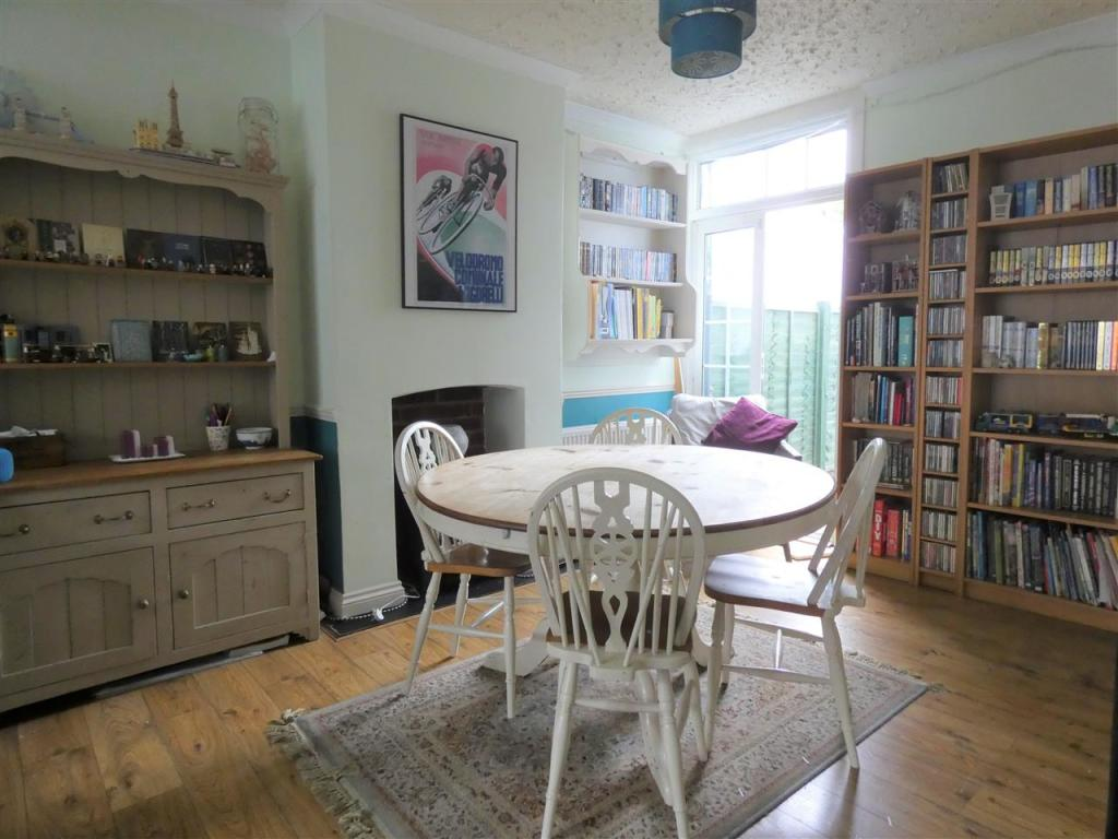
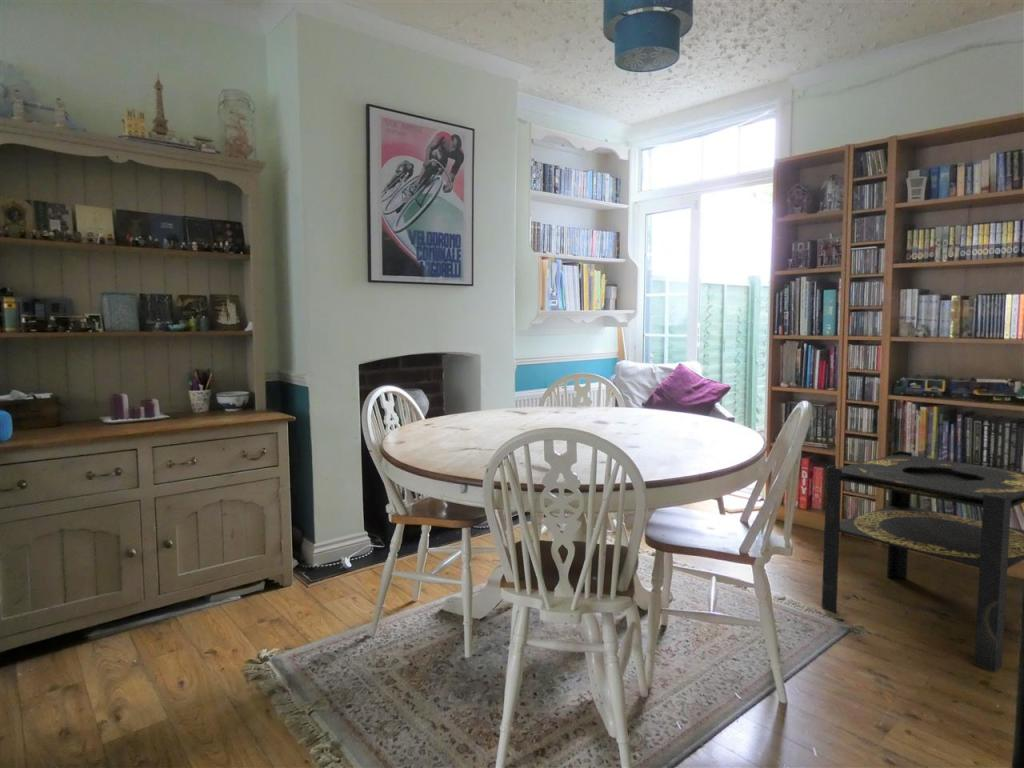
+ side table [821,450,1024,673]
